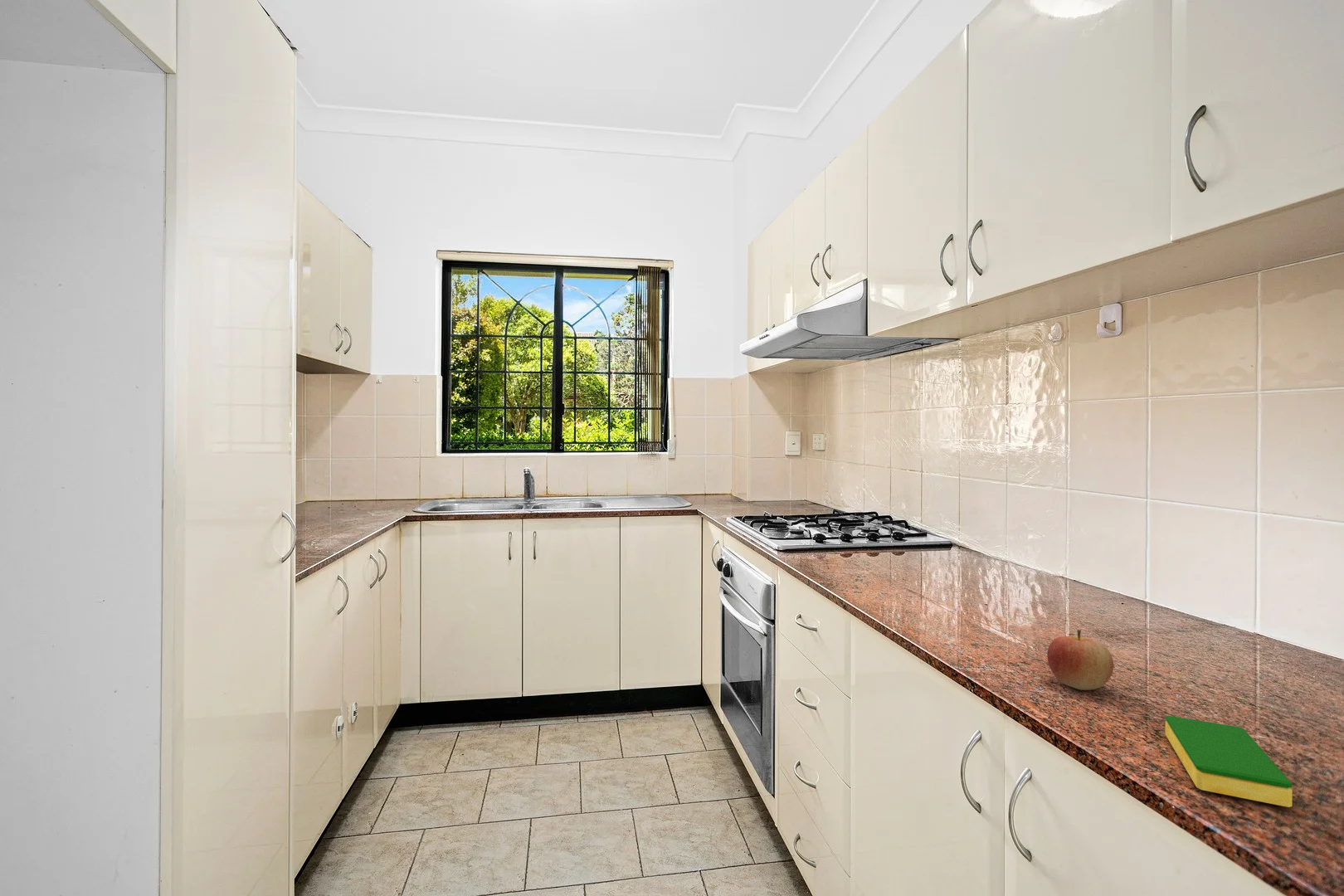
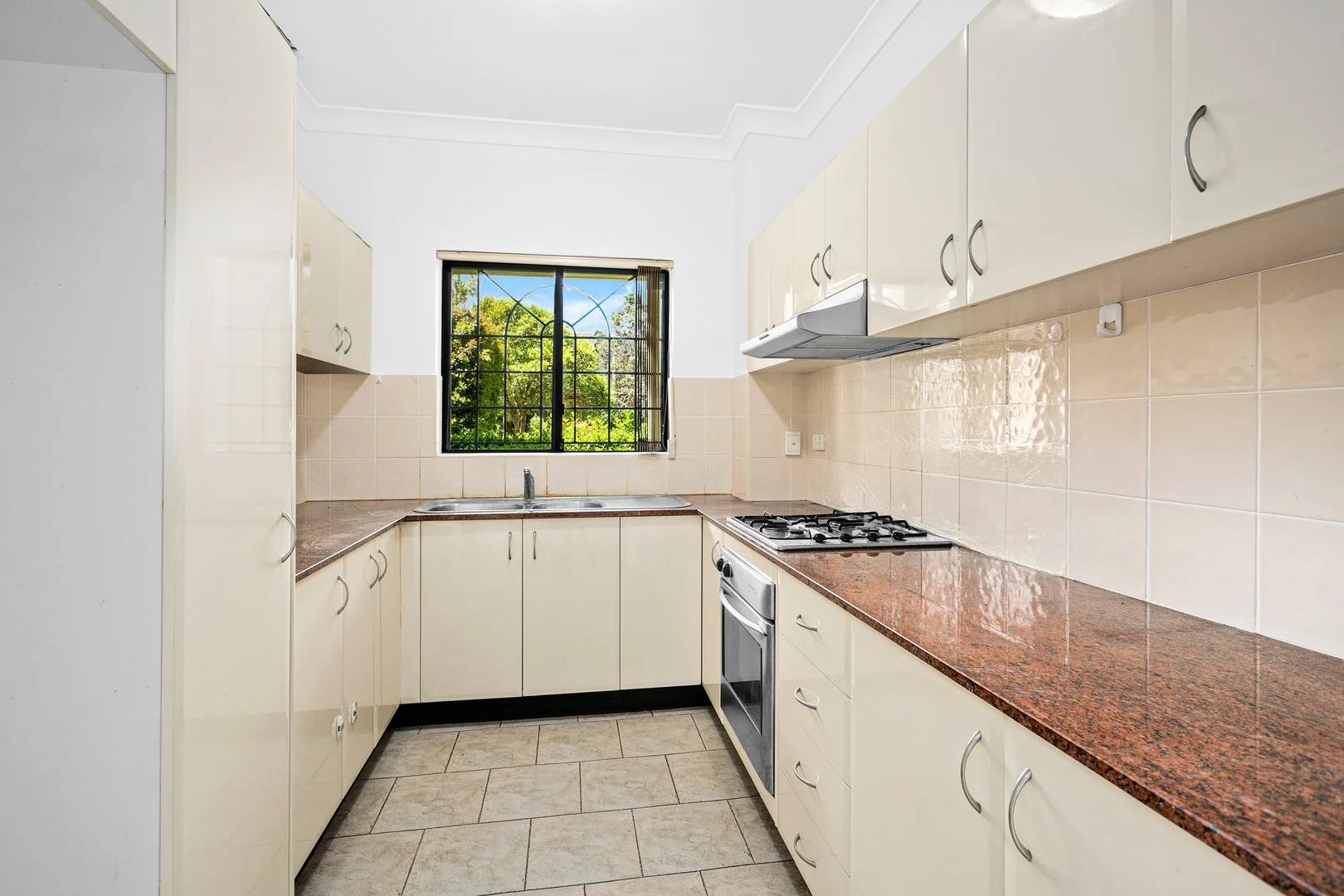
- apple [1046,629,1114,691]
- dish sponge [1165,715,1293,808]
